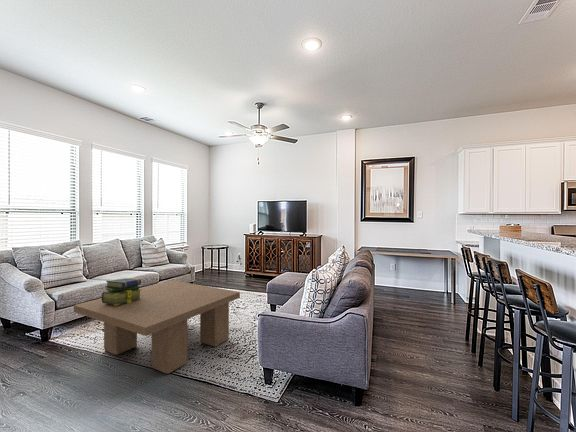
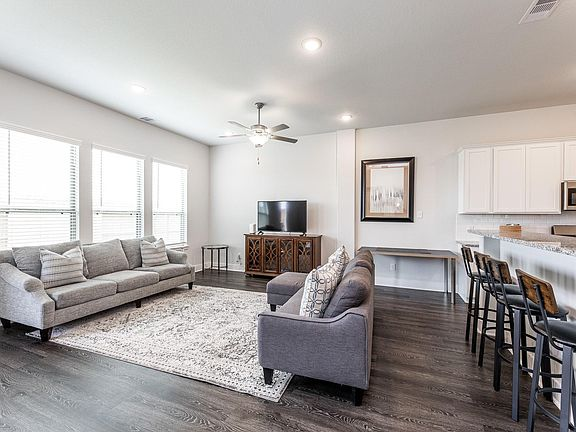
- coffee table [73,280,241,375]
- stack of books [101,277,142,306]
